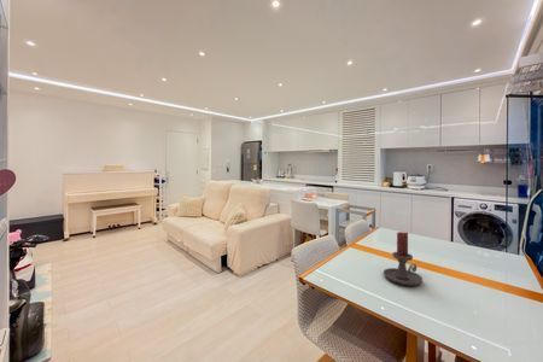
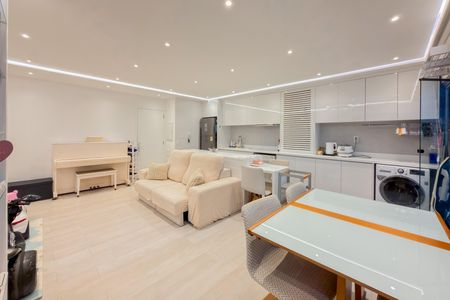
- candle holder [383,230,424,287]
